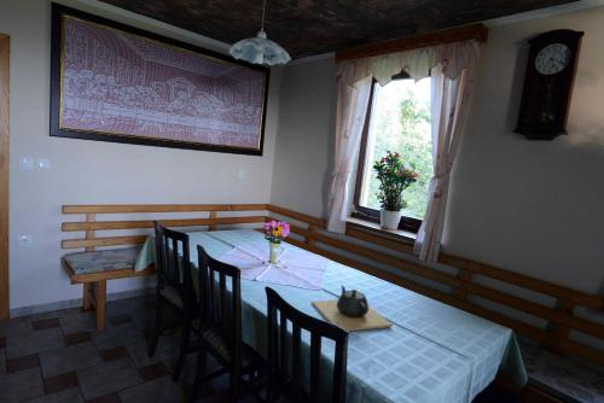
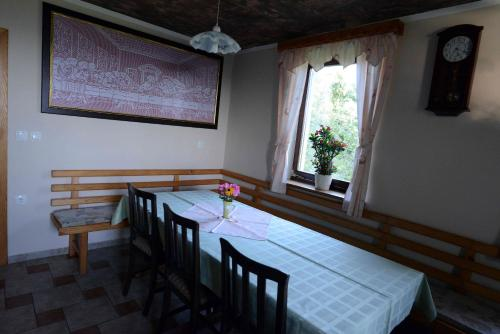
- teapot [310,285,394,332]
